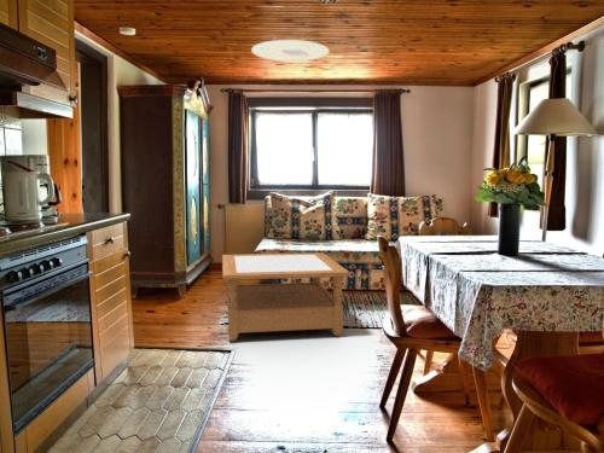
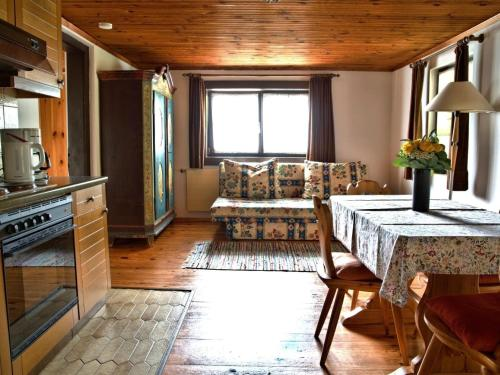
- coffee table [221,251,350,342]
- ceiling light [250,39,331,63]
